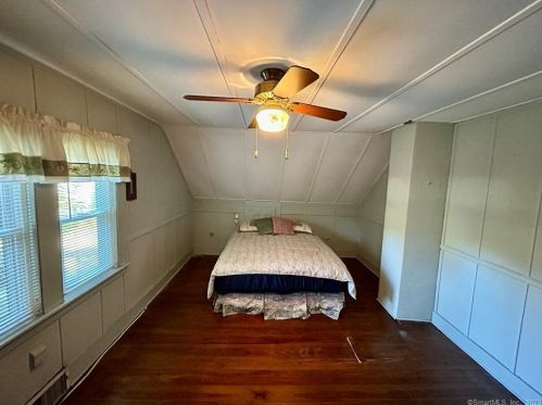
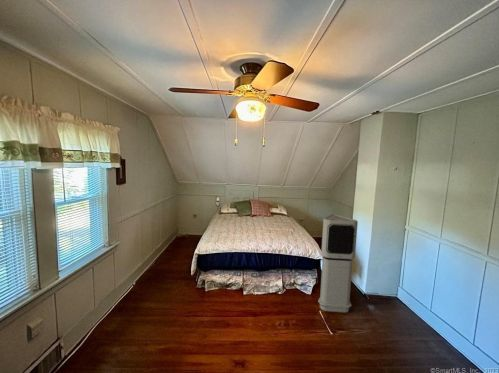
+ air purifier [317,213,359,314]
